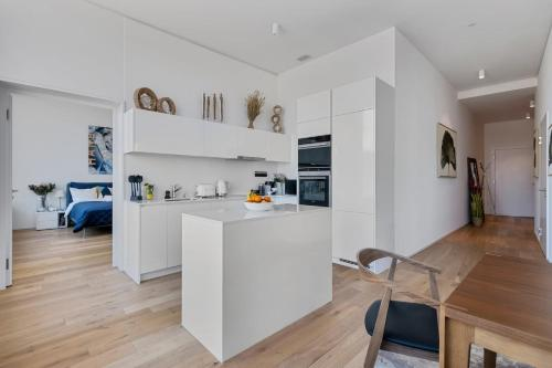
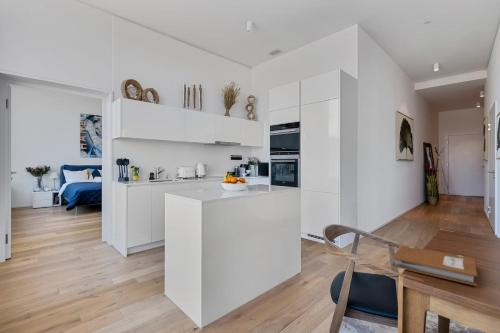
+ notebook [391,244,480,287]
